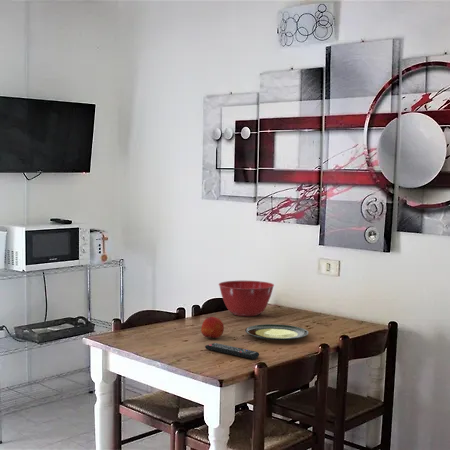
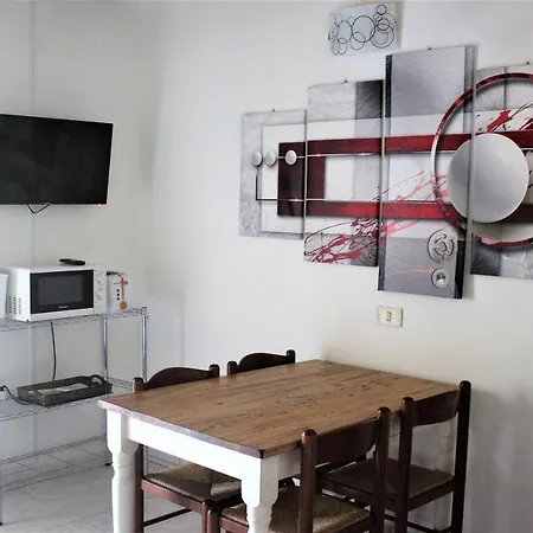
- fruit [200,316,225,340]
- plate [244,323,309,341]
- remote control [204,342,260,360]
- mixing bowl [218,280,275,317]
